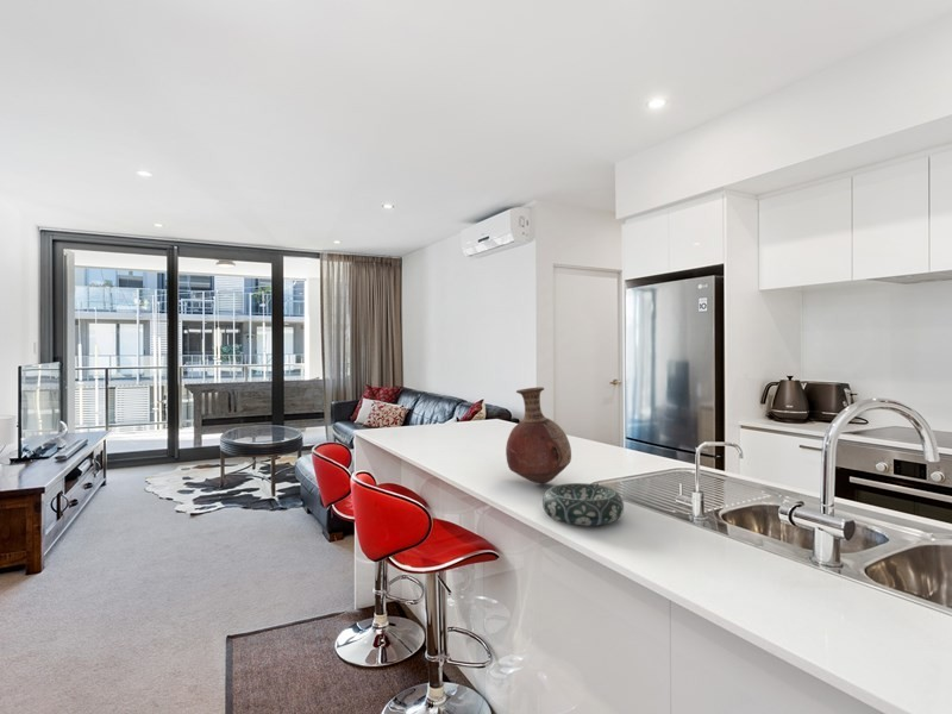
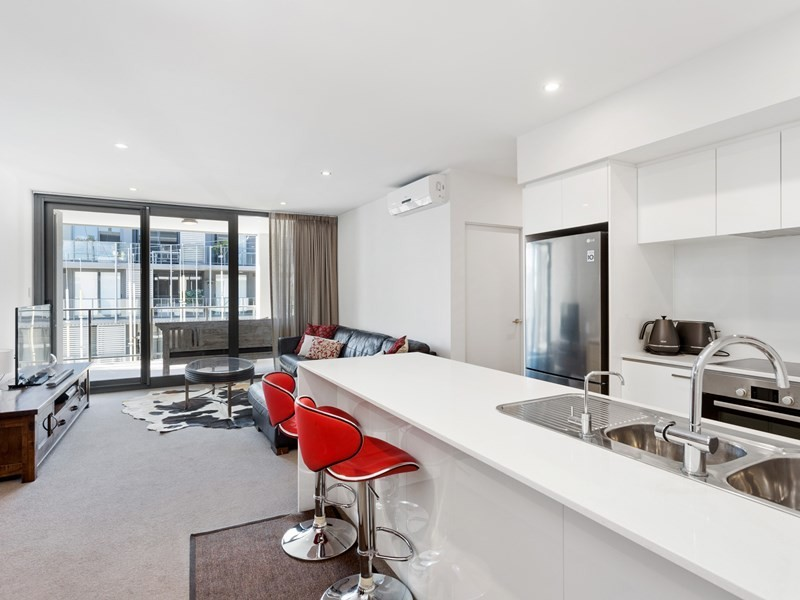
- vase [505,386,572,484]
- decorative bowl [541,482,625,527]
